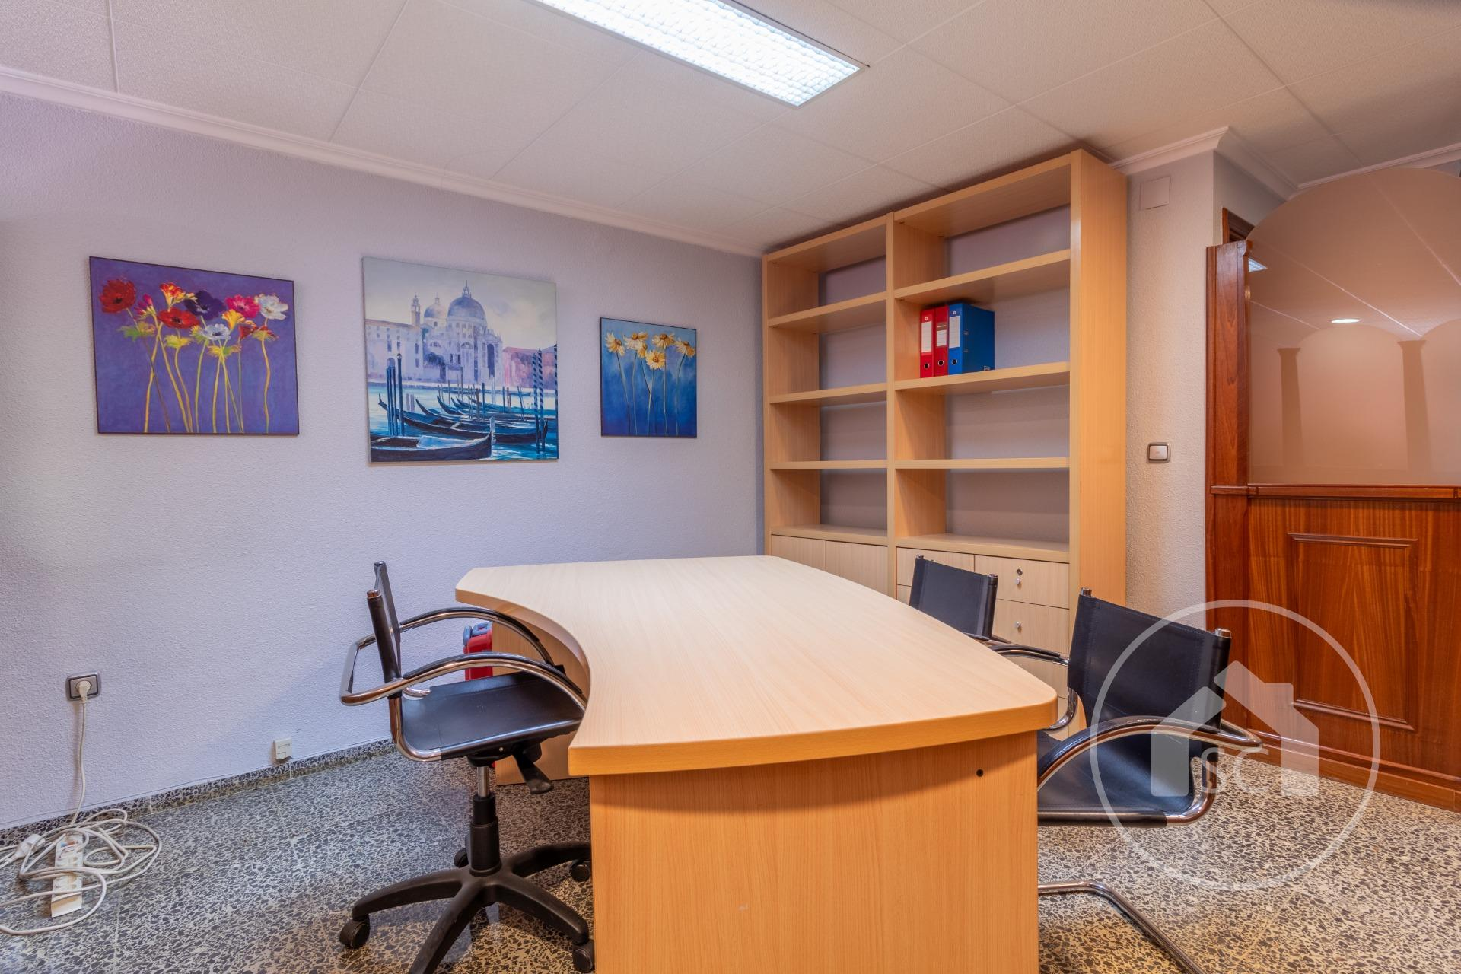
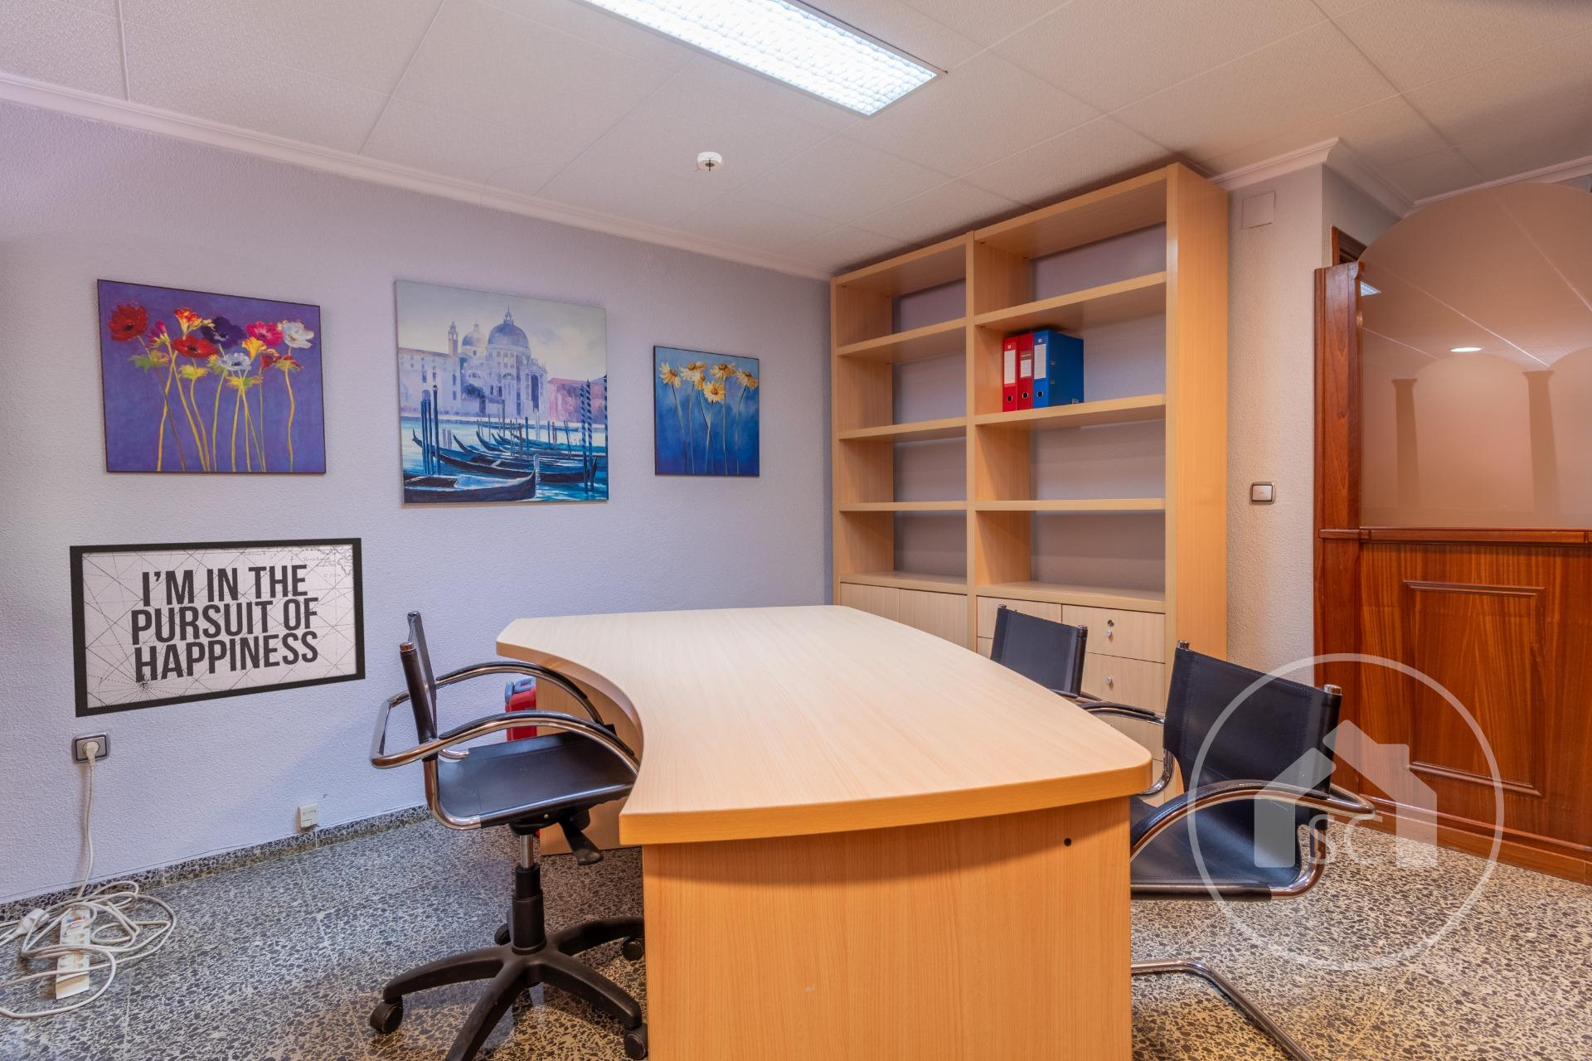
+ mirror [69,538,366,719]
+ smoke detector [693,150,725,173]
